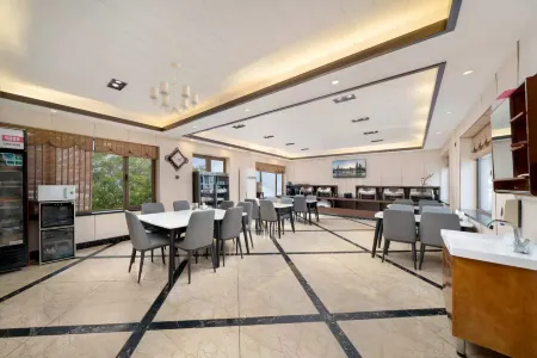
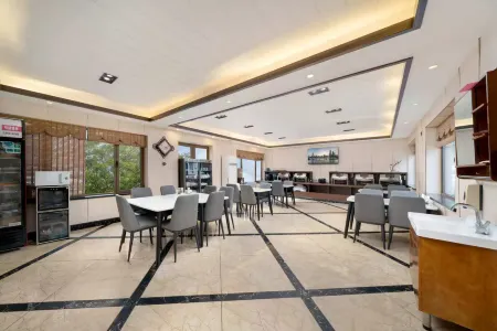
- chandelier [148,61,199,118]
